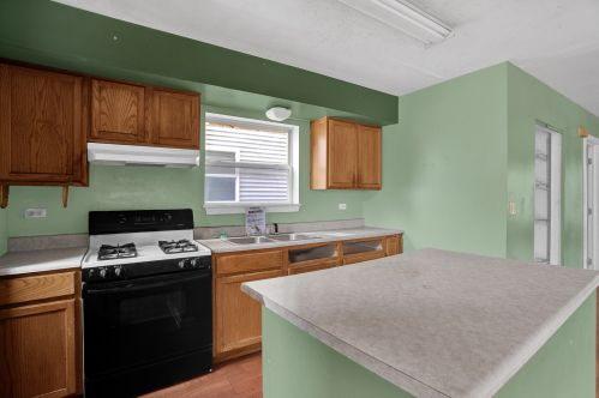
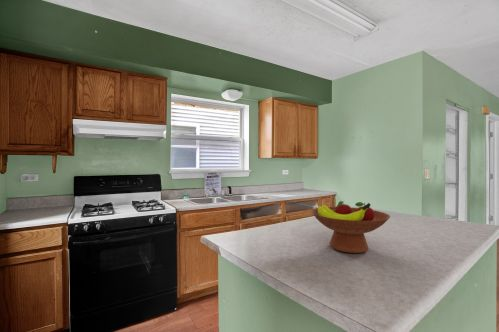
+ fruit bowl [310,200,391,254]
